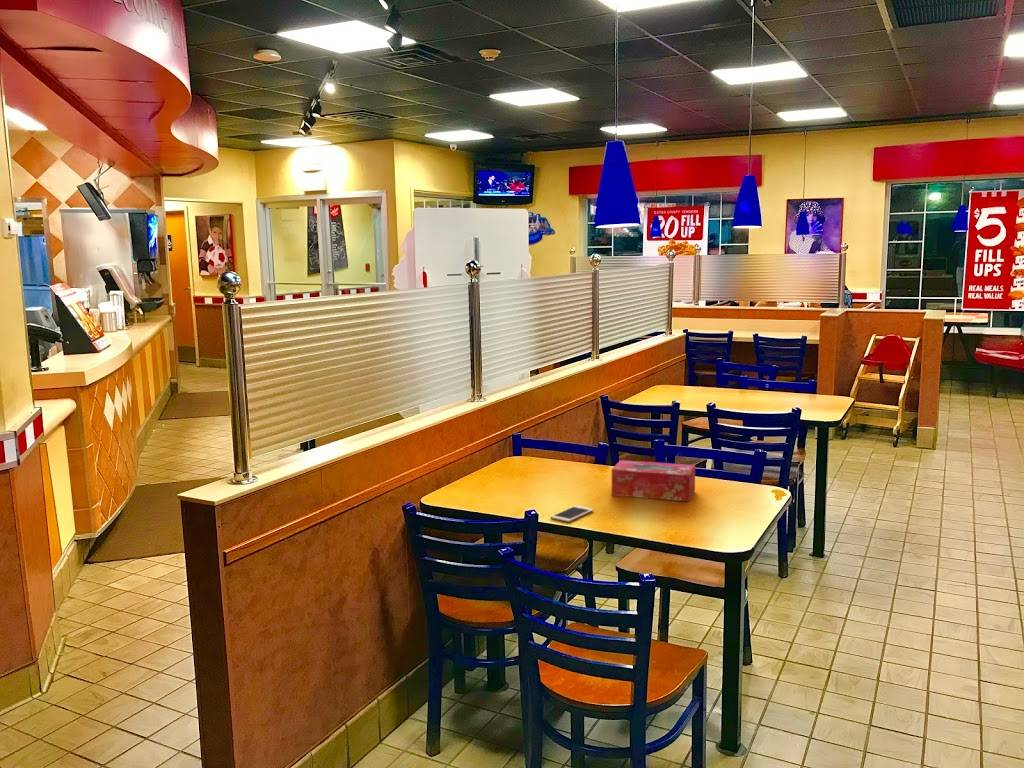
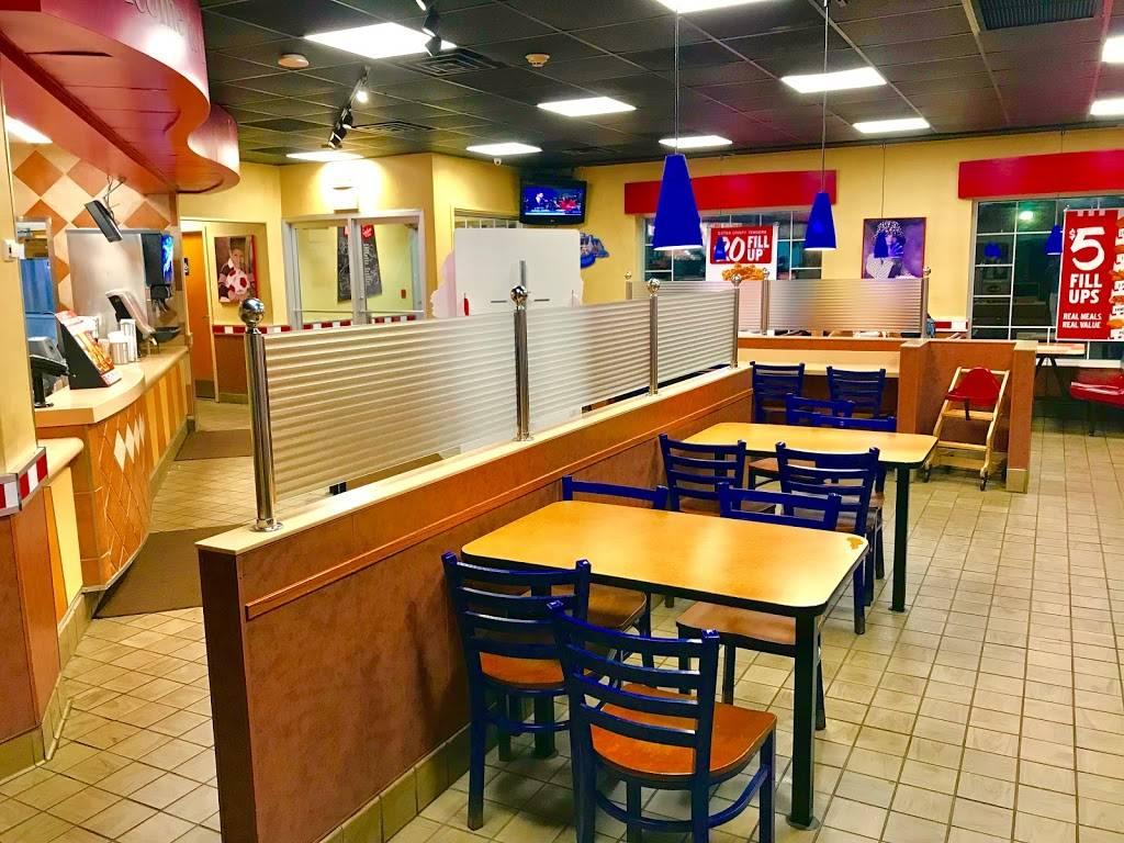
- cell phone [550,504,595,523]
- tissue box [611,459,696,502]
